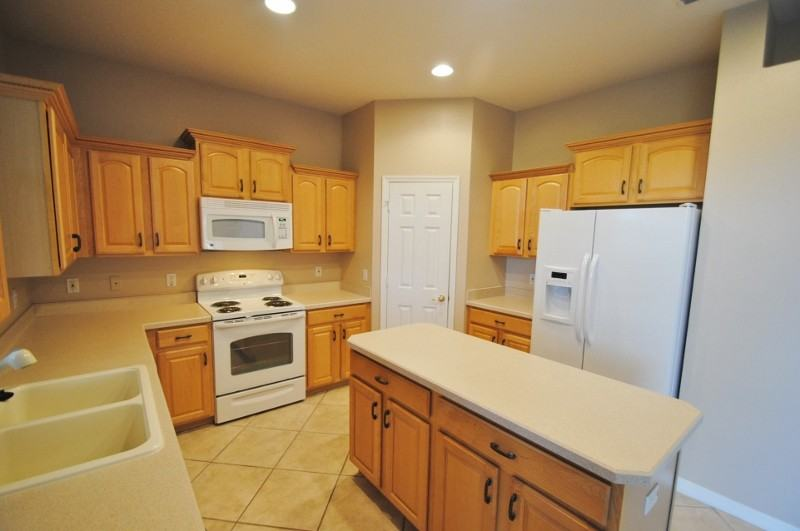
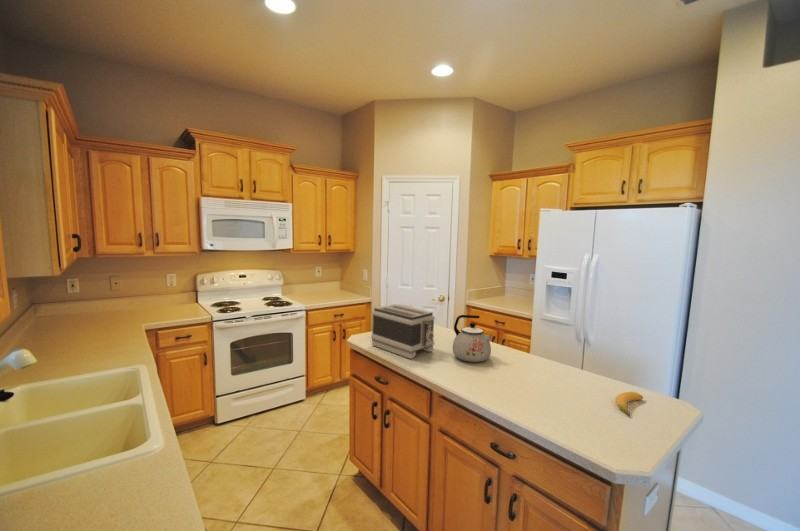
+ toaster [370,303,436,360]
+ kettle [452,314,493,363]
+ banana [615,391,644,417]
